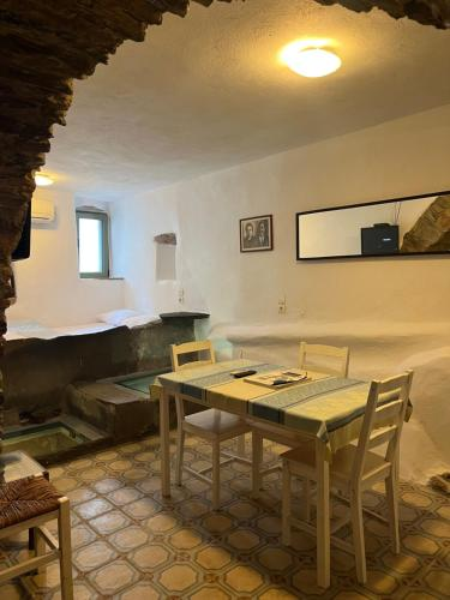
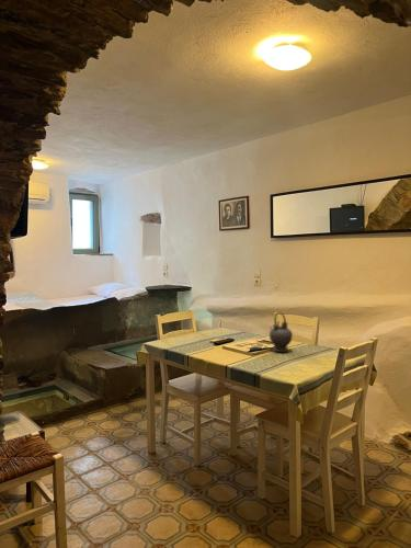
+ teapot [269,311,294,353]
